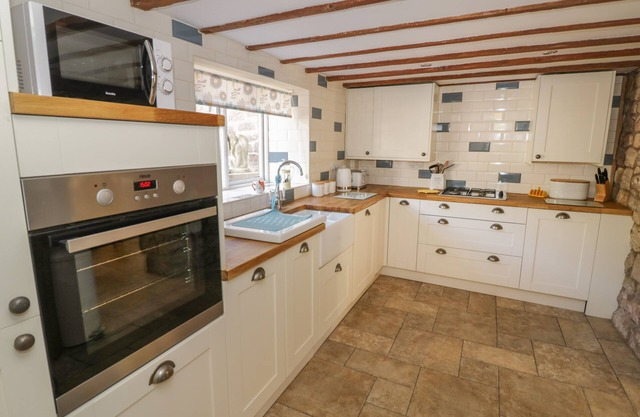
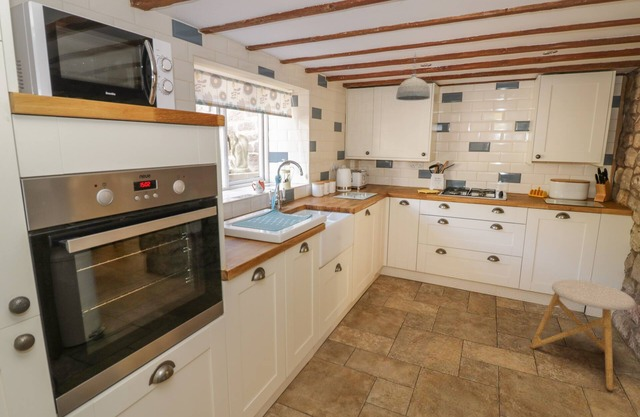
+ stool [529,279,636,391]
+ pendant light [395,51,431,101]
